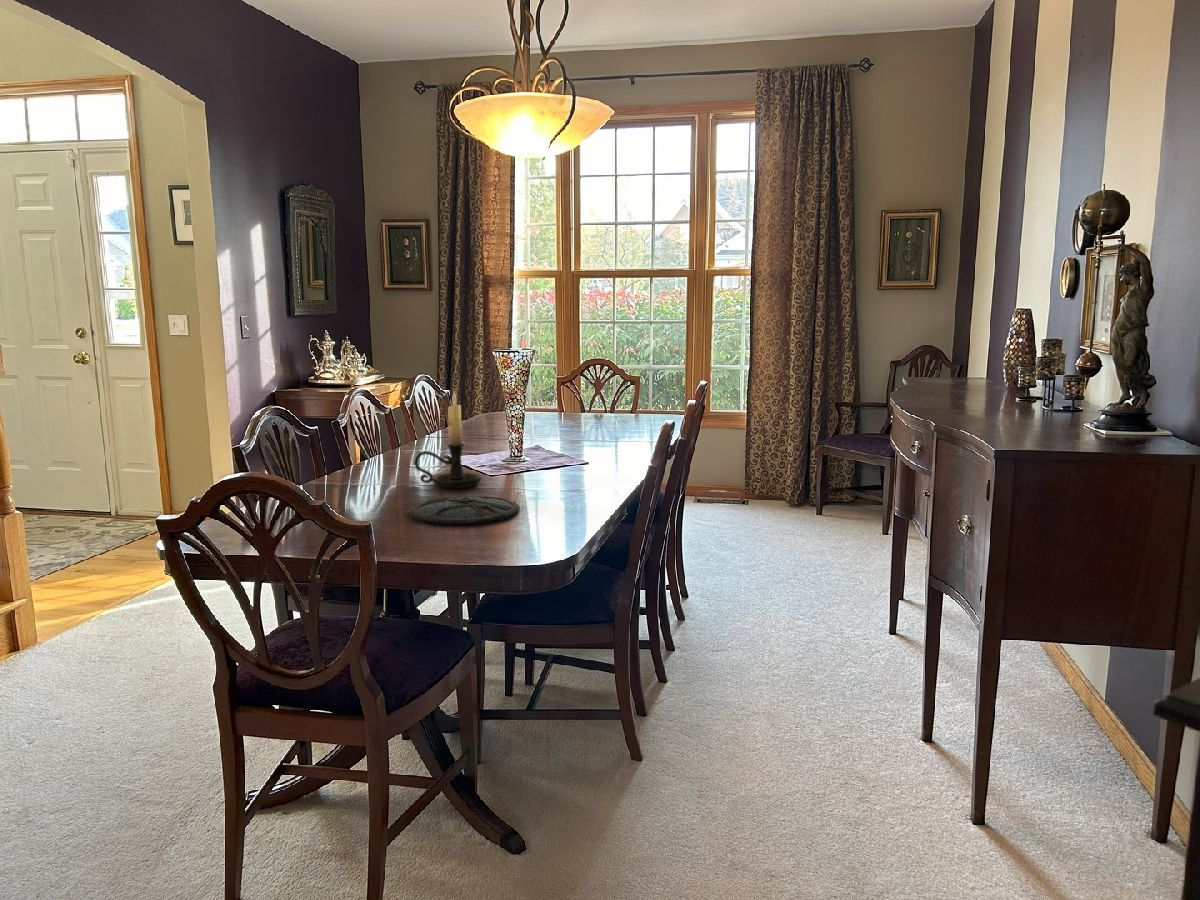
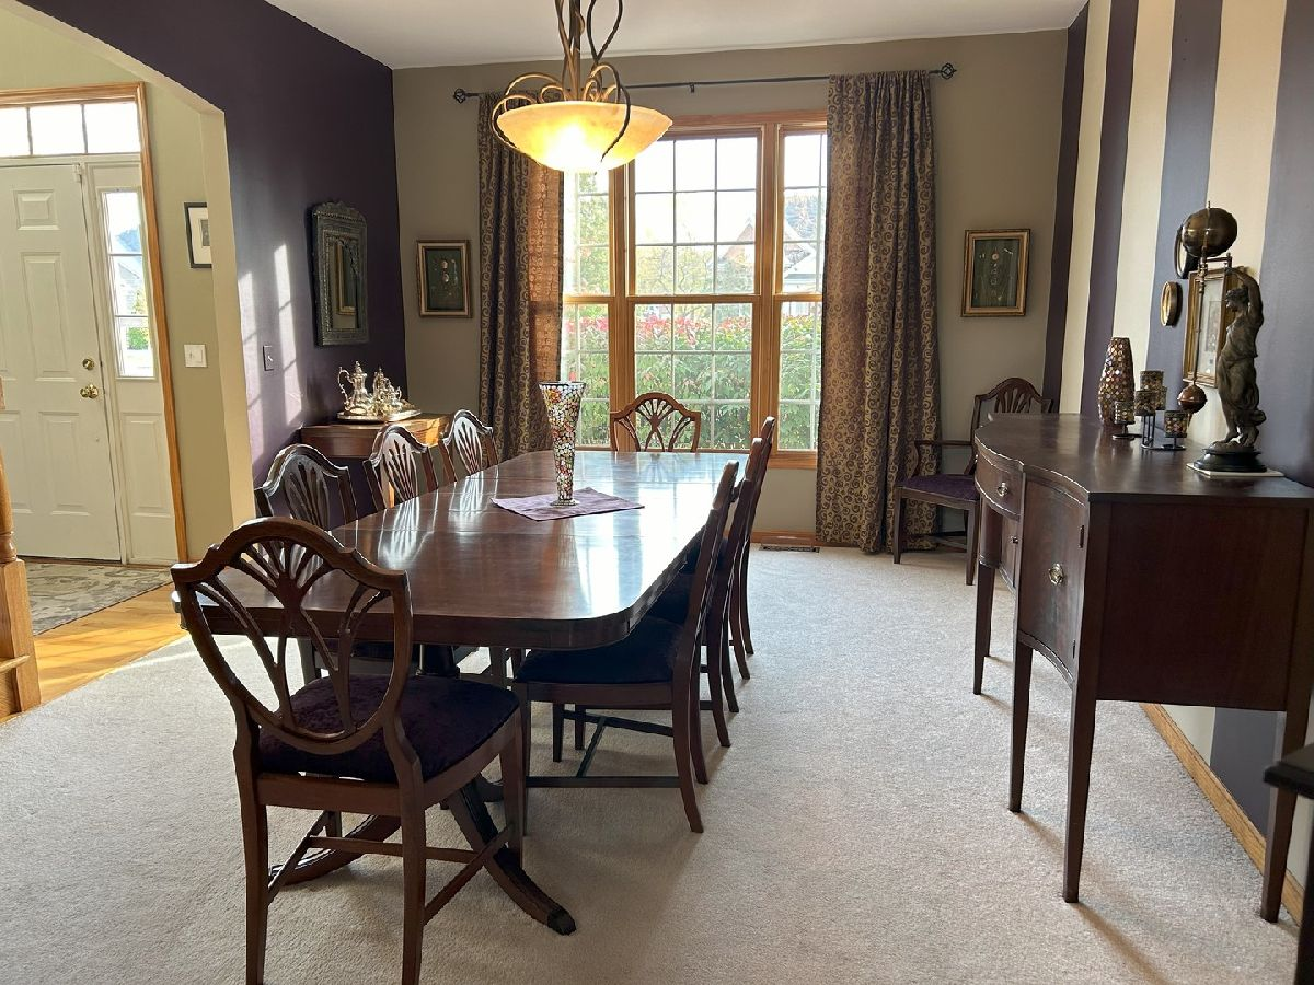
- plate [409,495,521,526]
- candle holder [413,391,483,489]
